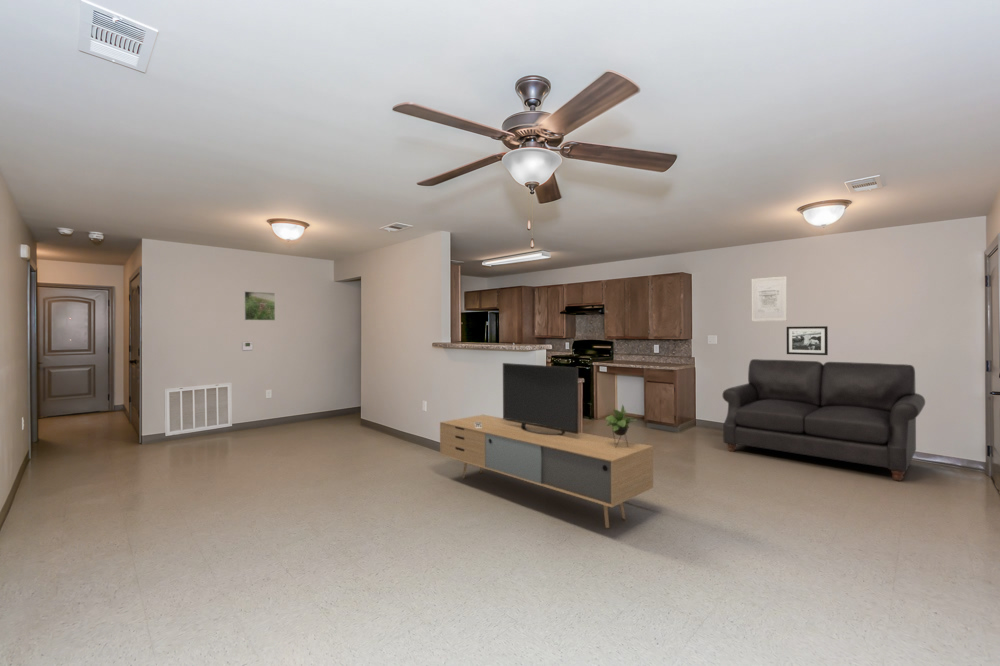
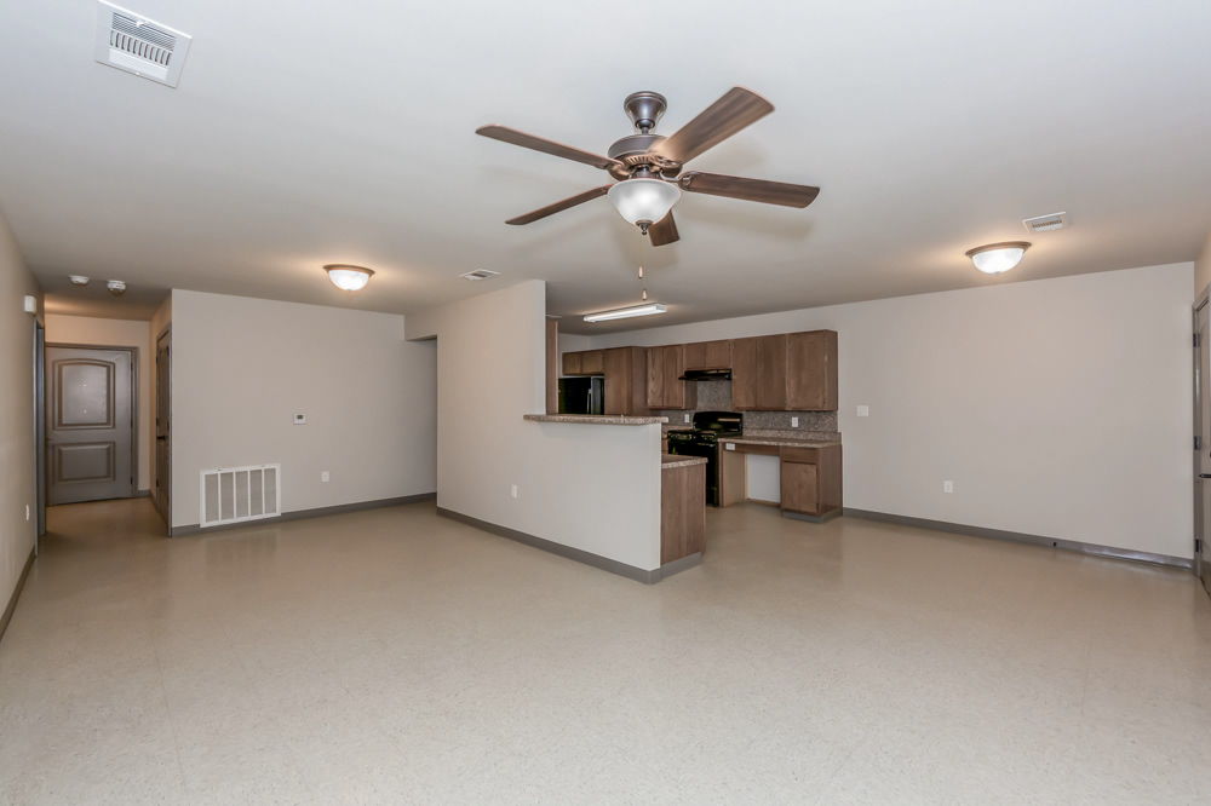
- media console [439,362,654,529]
- wall art [751,275,788,322]
- sofa [722,358,926,482]
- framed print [243,290,276,321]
- picture frame [786,325,829,356]
